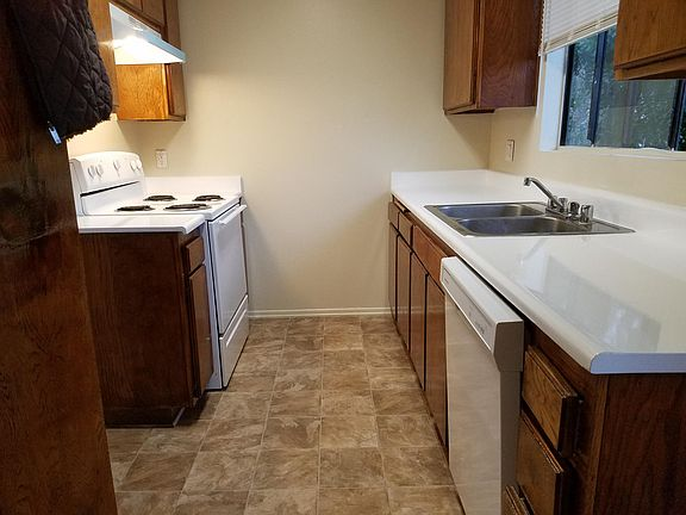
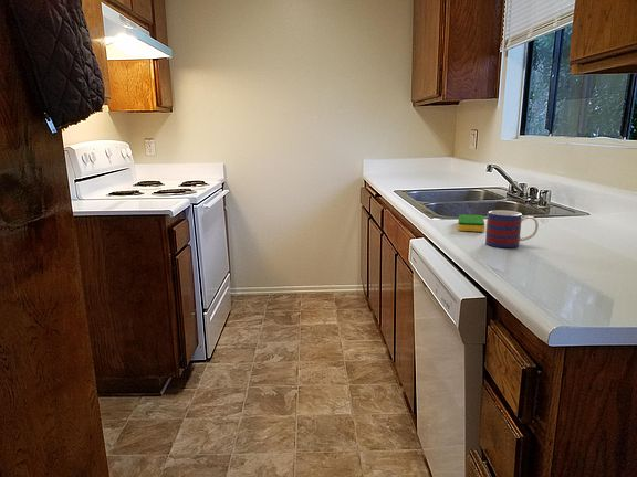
+ dish sponge [457,213,485,233]
+ mug [484,210,540,248]
